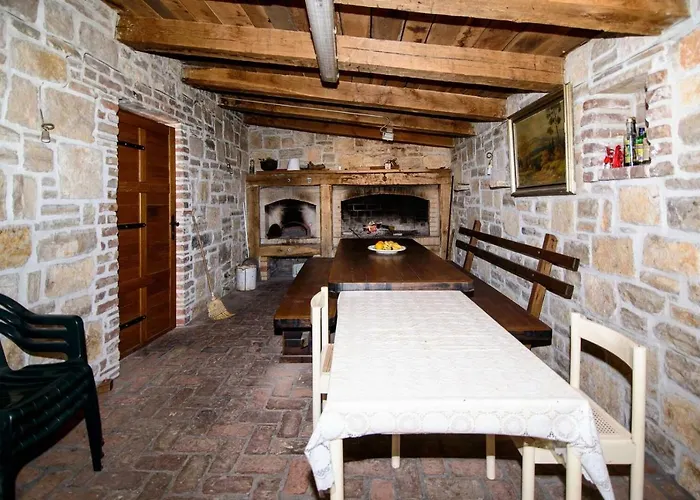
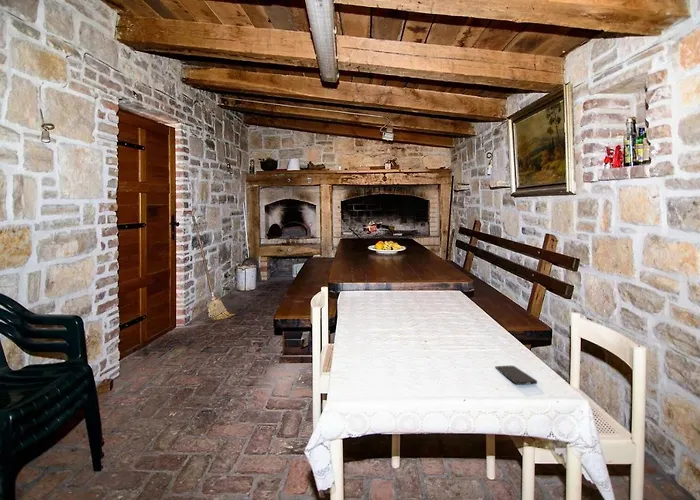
+ smartphone [495,365,538,386]
